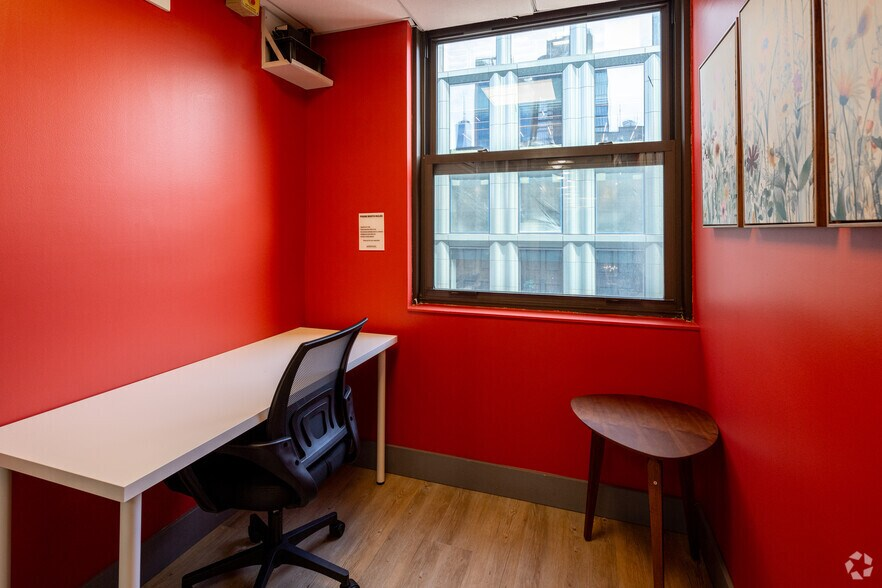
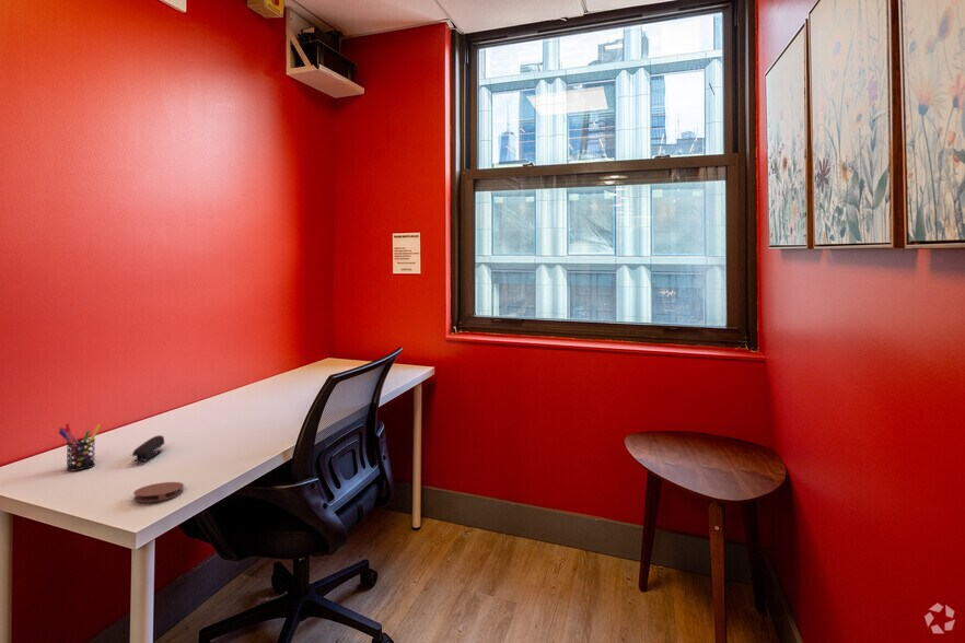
+ stapler [131,434,165,463]
+ pen holder [57,422,102,471]
+ coaster [132,481,185,503]
